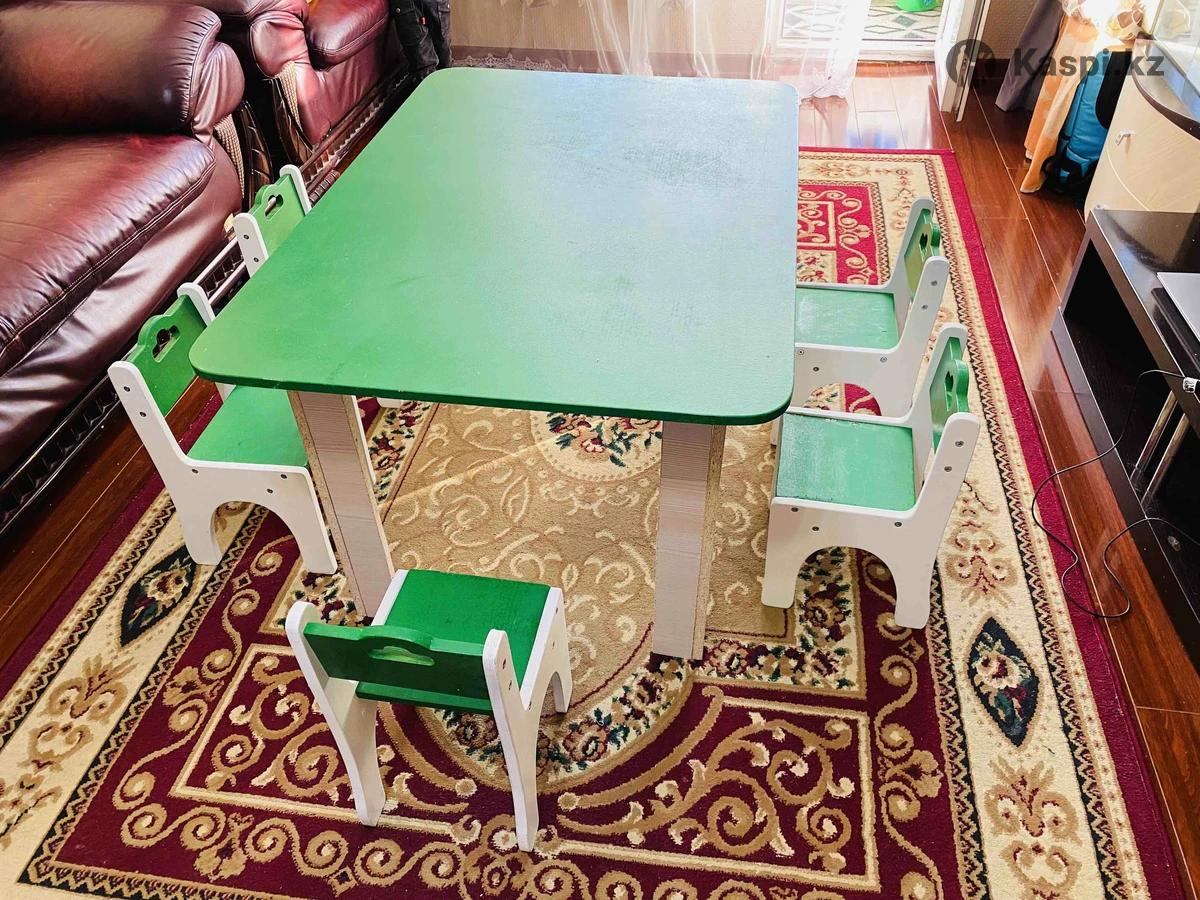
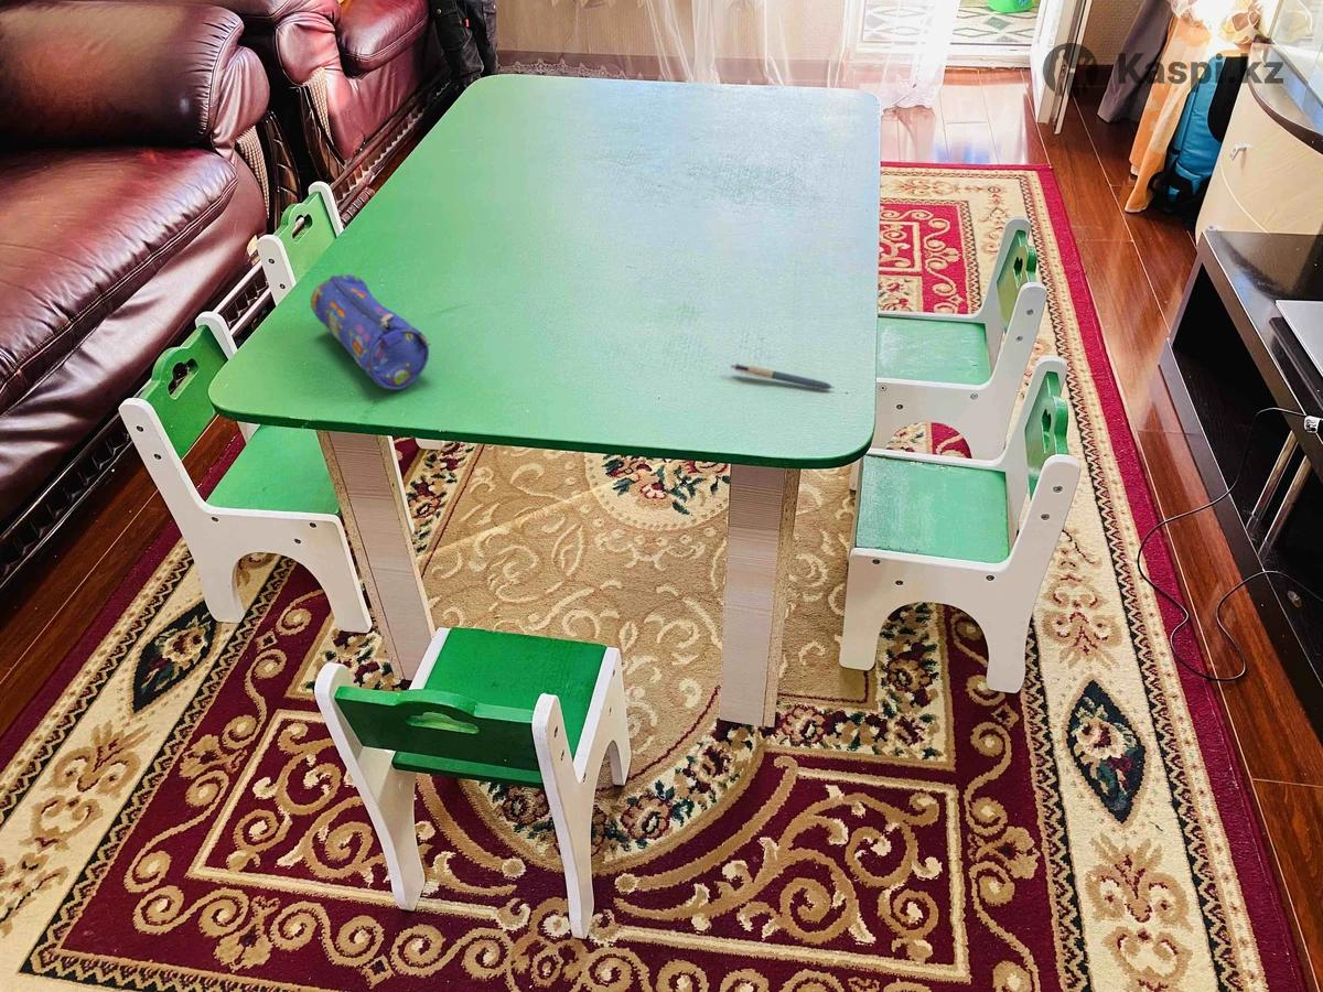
+ pencil case [310,273,431,391]
+ pen [730,363,835,390]
